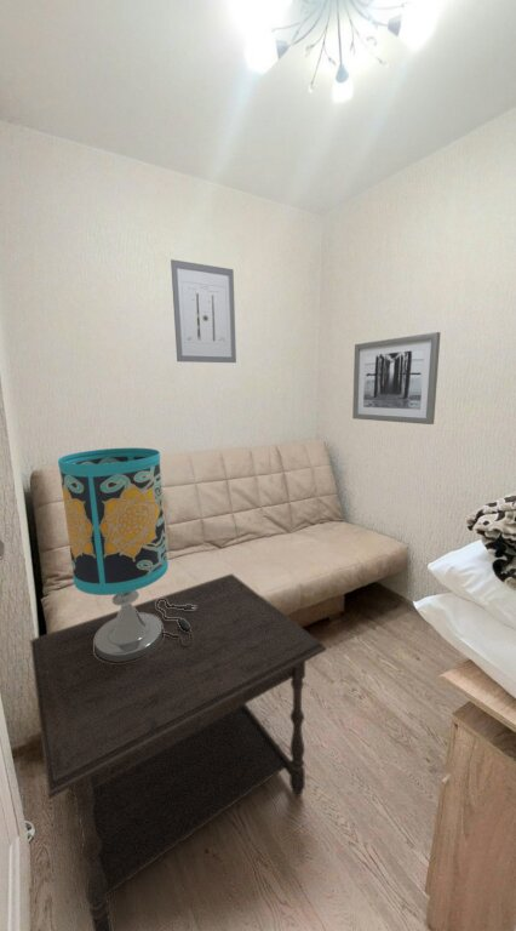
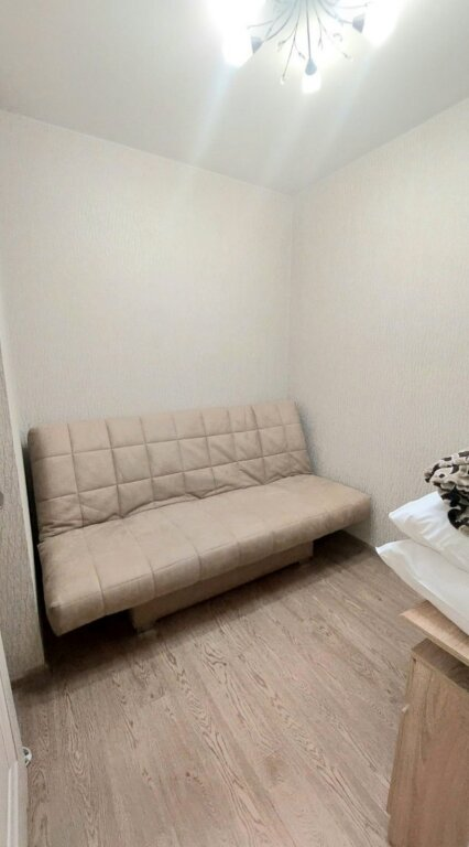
- wall art [351,331,442,425]
- table lamp [57,446,196,663]
- wall art [170,258,237,364]
- side table [29,572,327,931]
